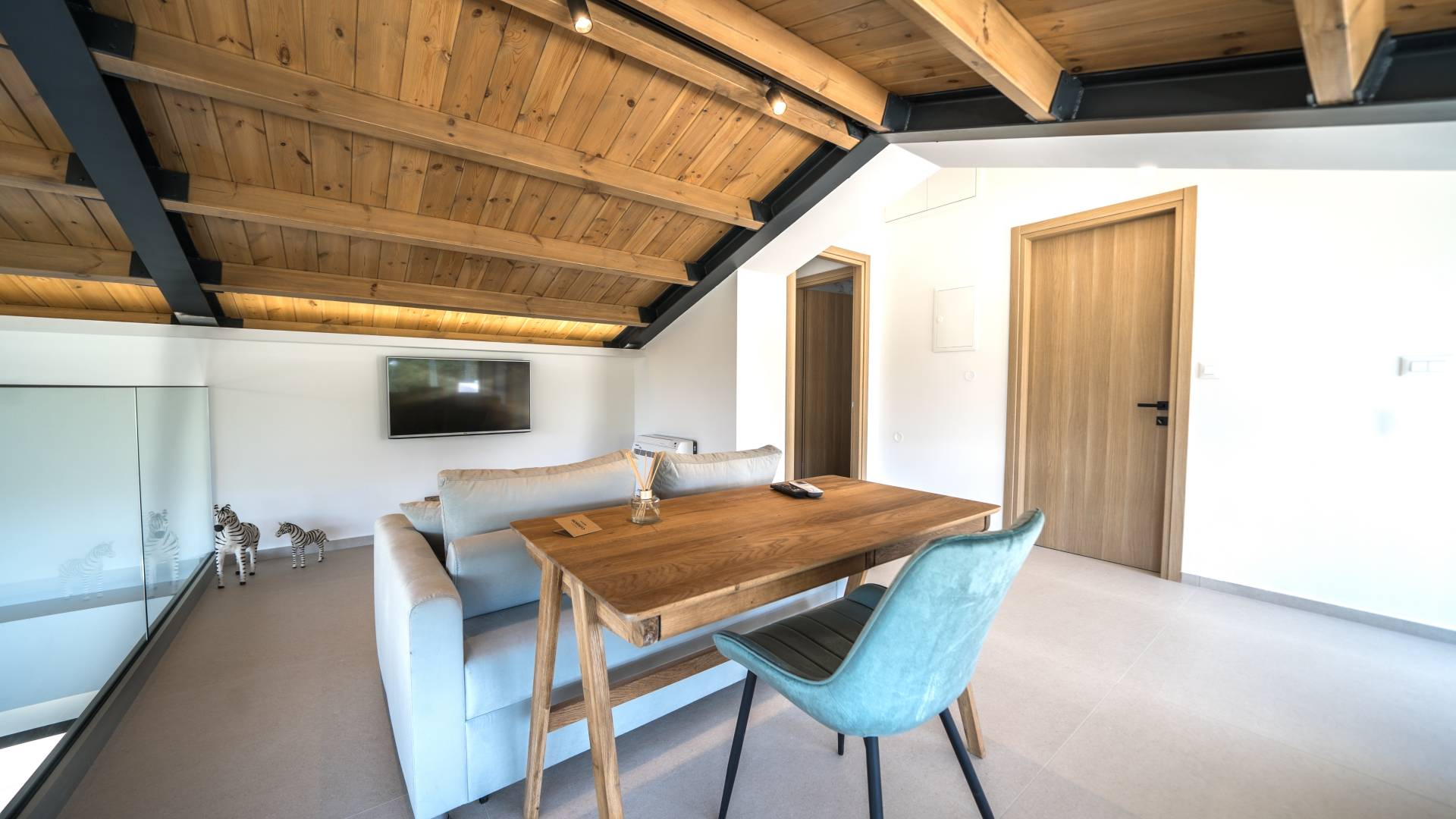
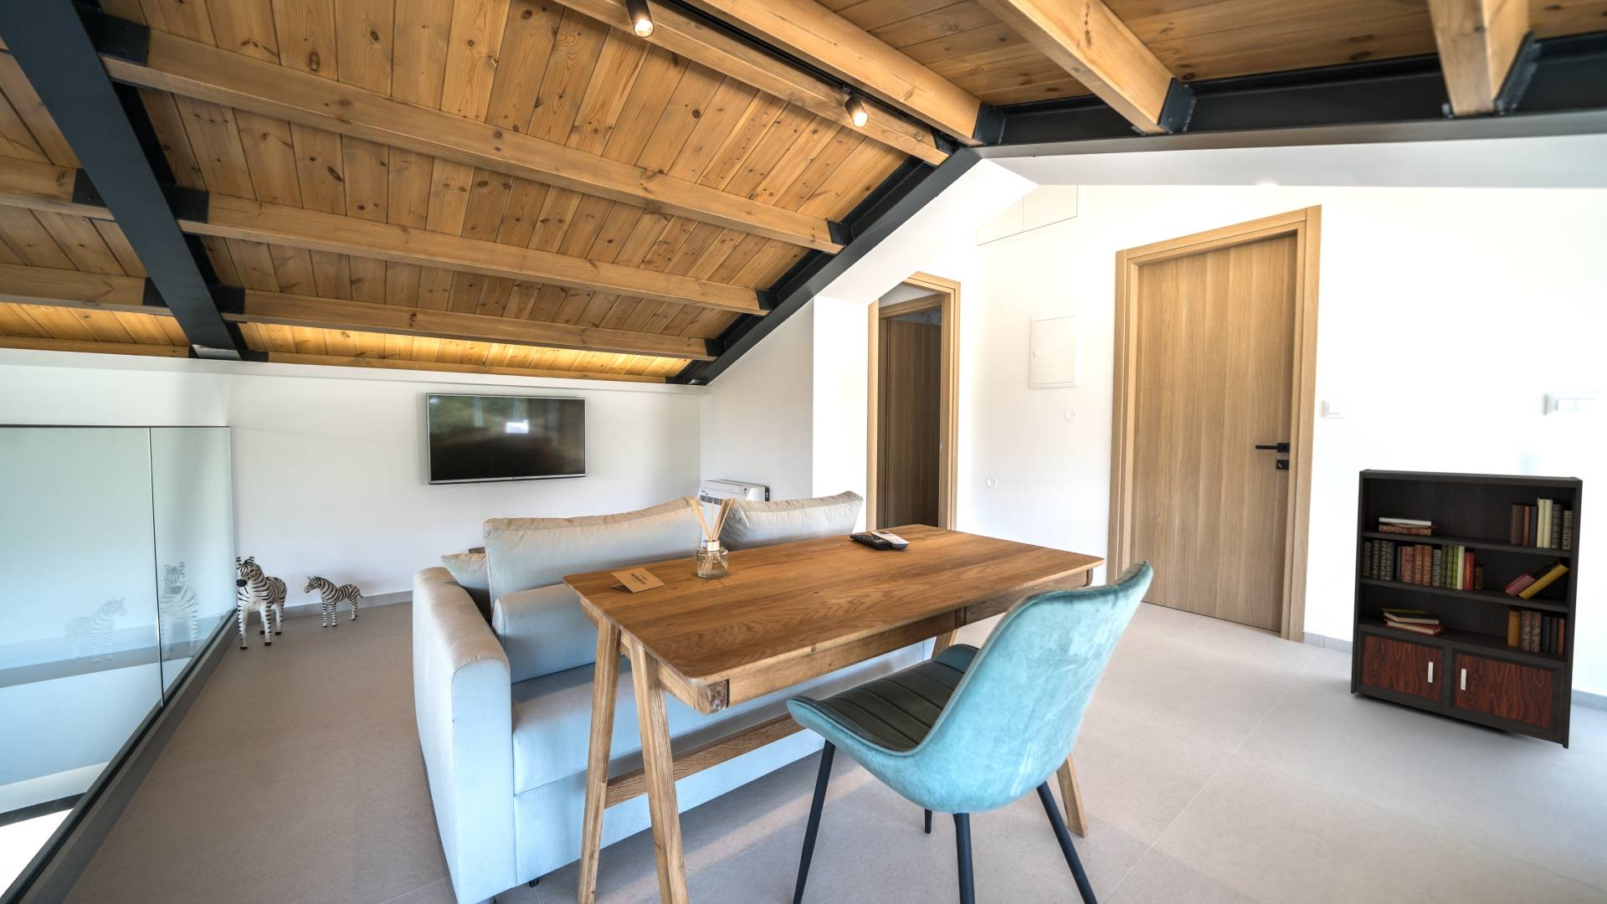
+ bookcase [1350,468,1584,749]
